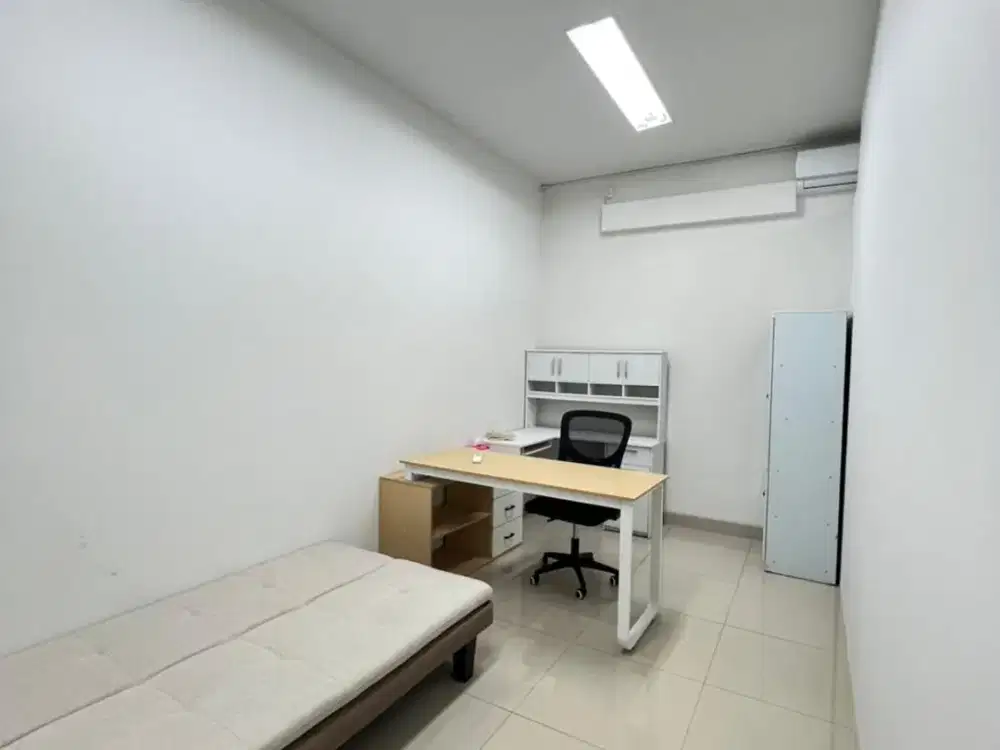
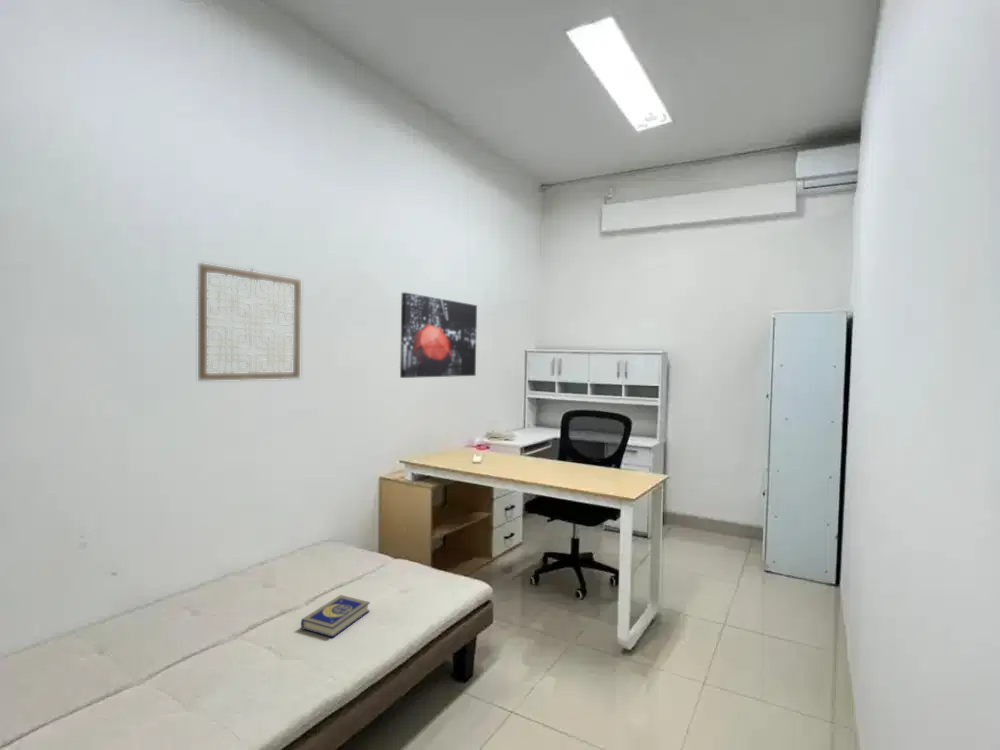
+ book [300,594,371,639]
+ wall art [197,262,302,382]
+ wall art [399,291,478,379]
